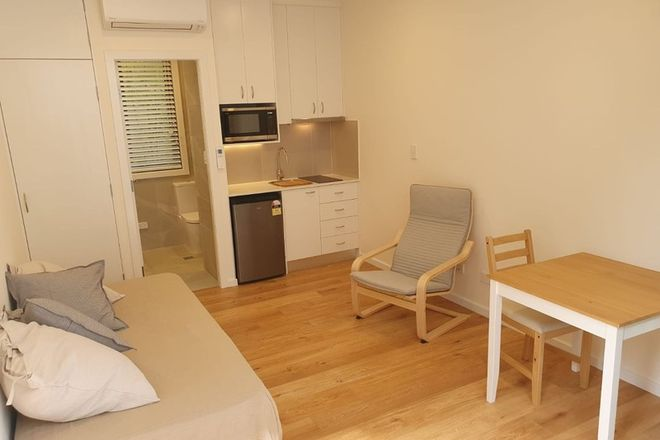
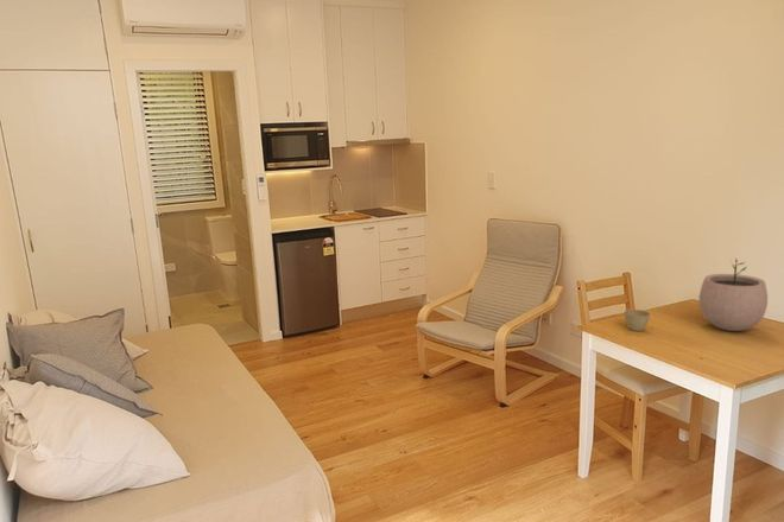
+ flower pot [622,308,651,332]
+ plant pot [698,257,769,332]
